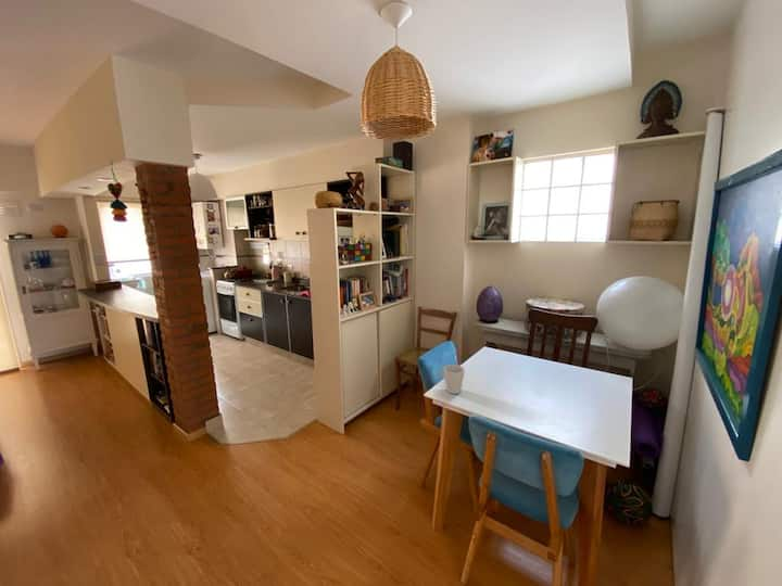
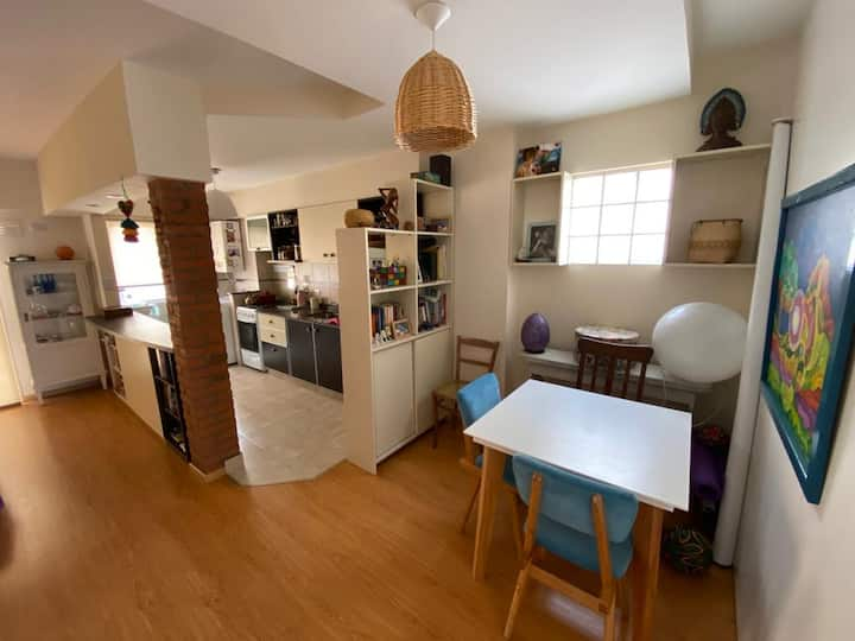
- mug [440,364,466,395]
